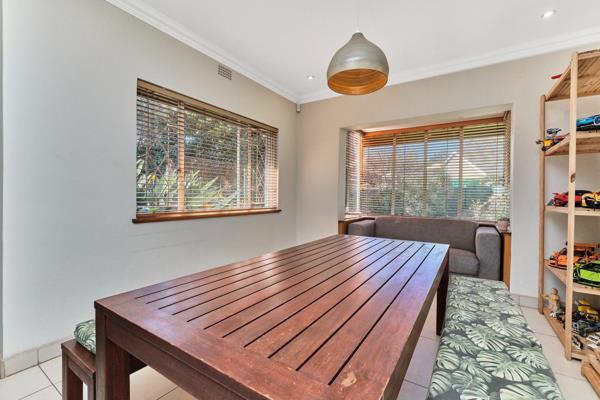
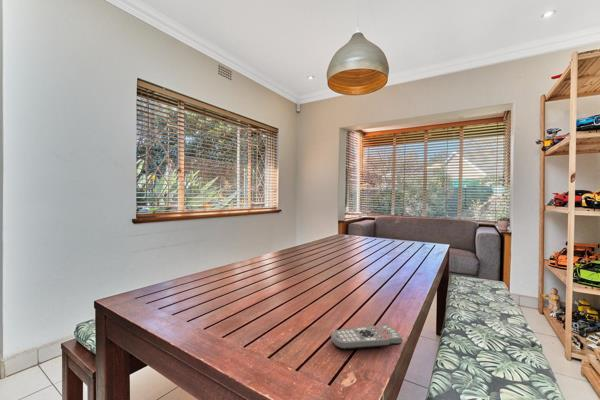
+ remote control [330,324,404,350]
